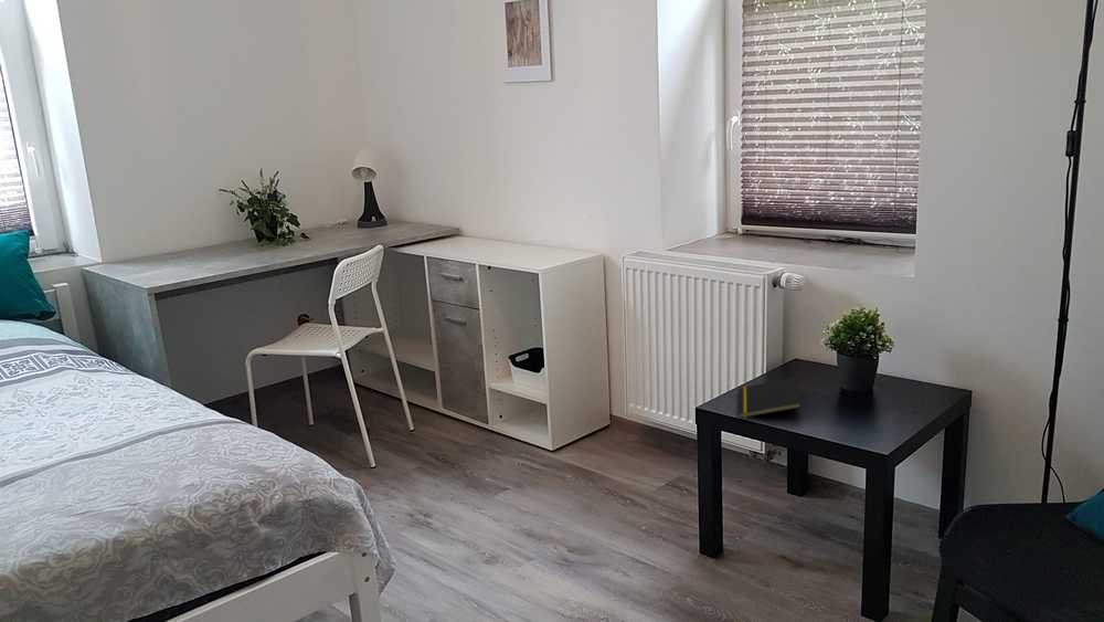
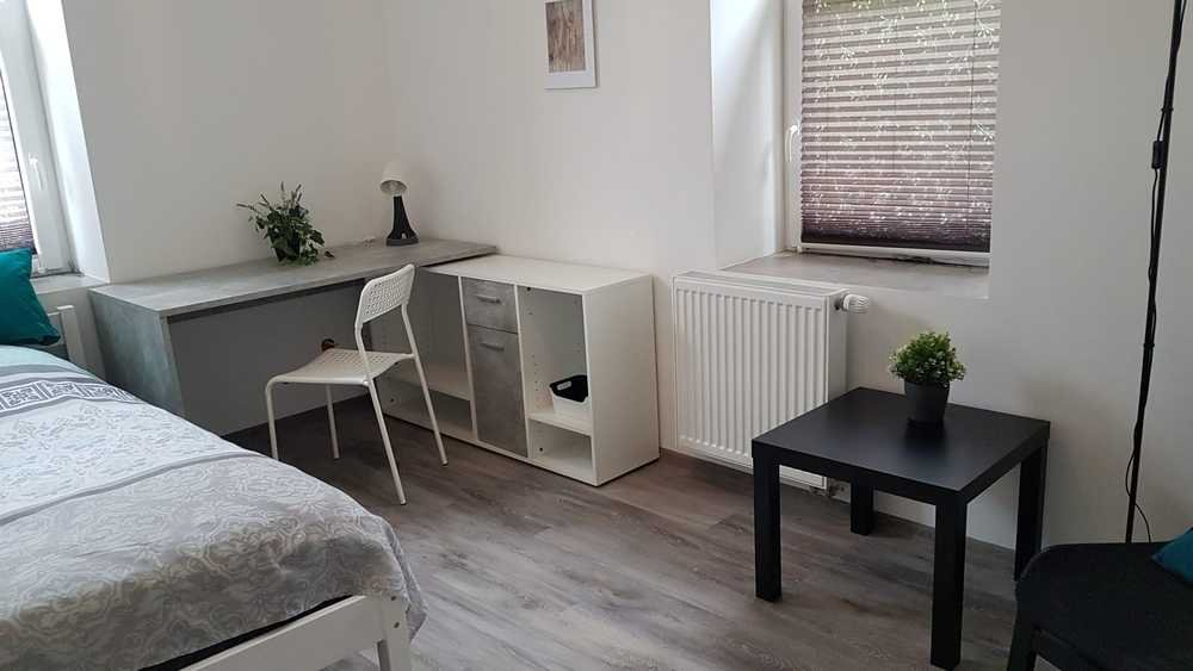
- notepad [737,377,804,420]
